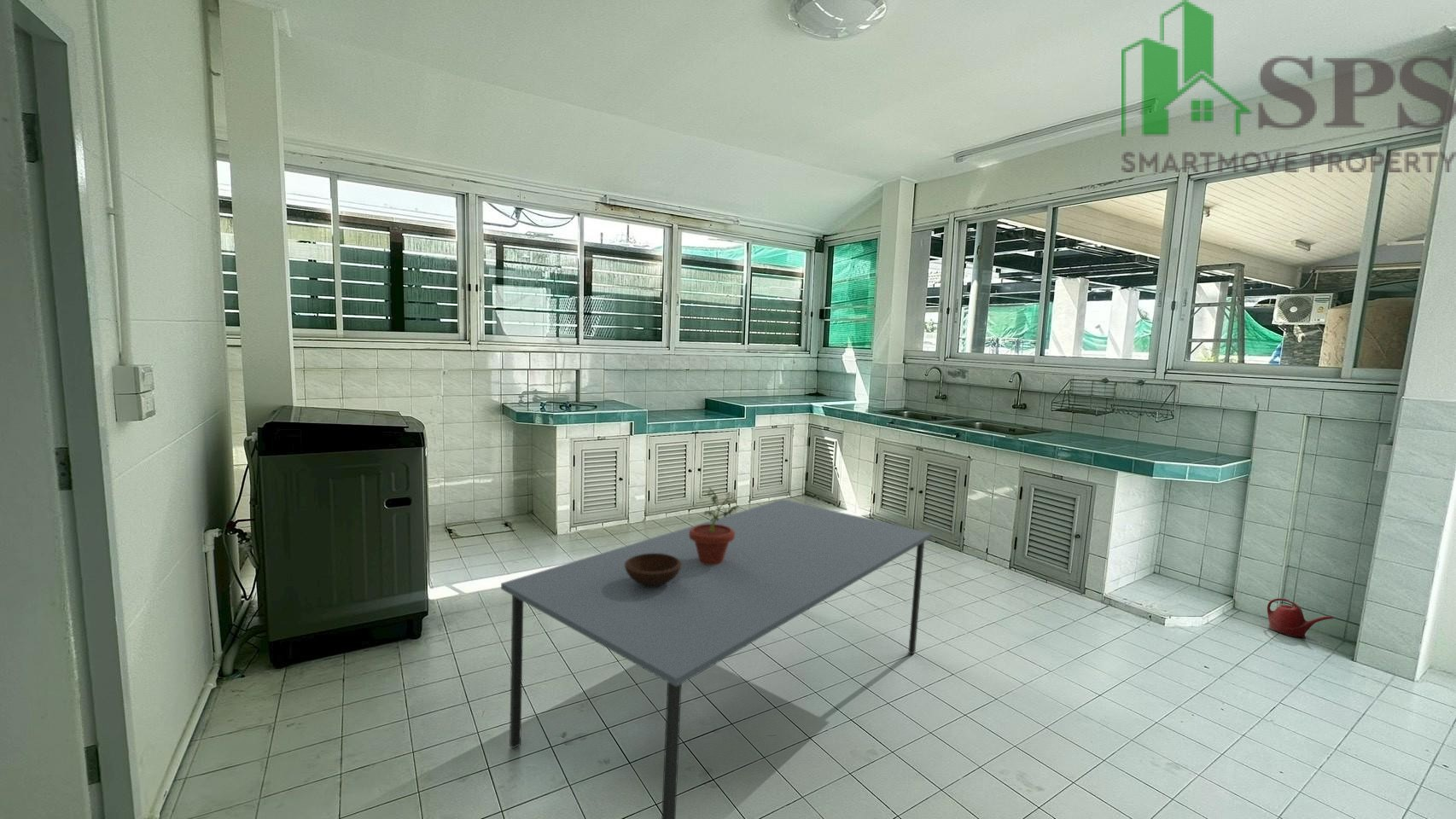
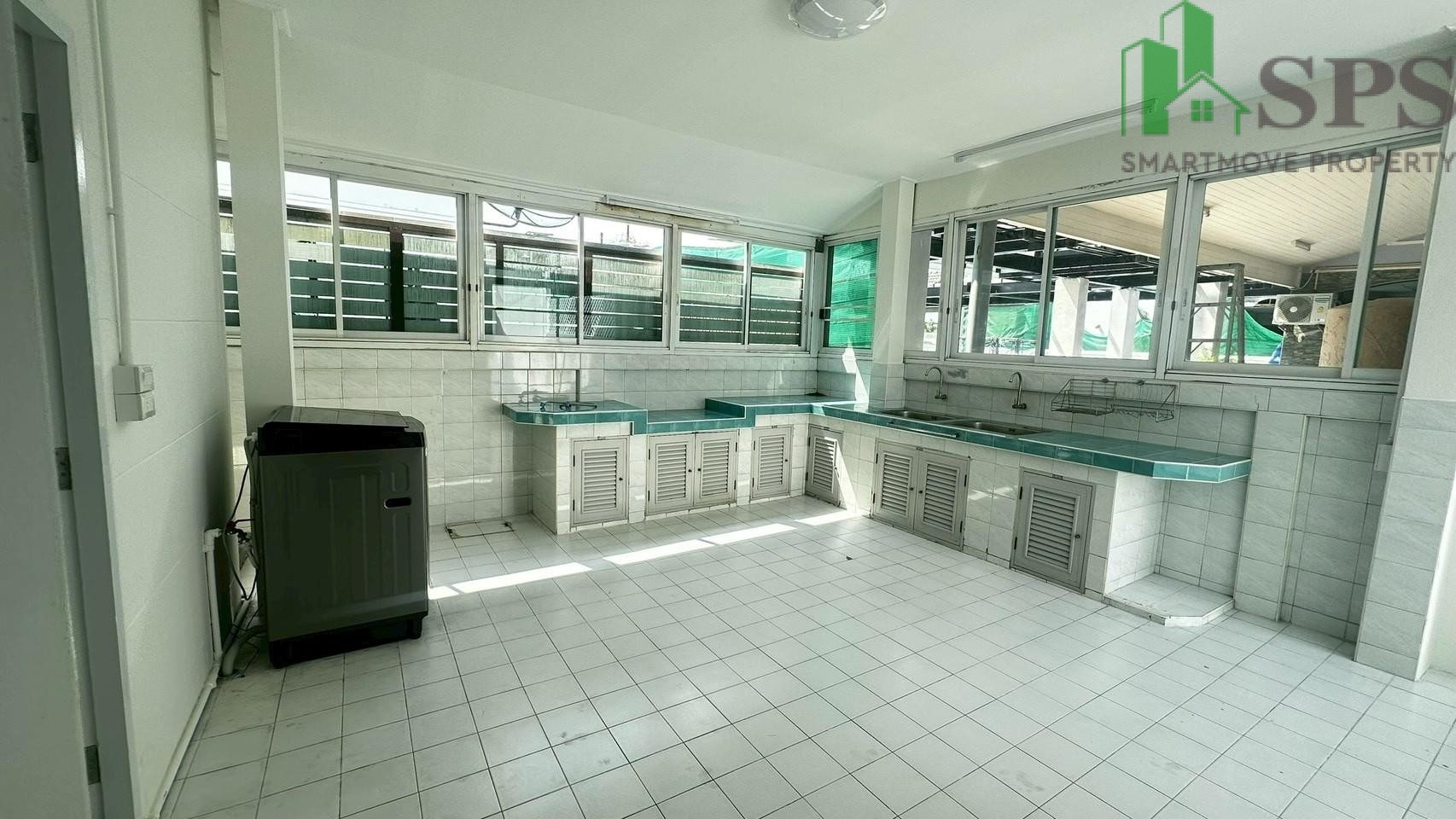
- potted plant [690,487,740,565]
- dining table [500,498,933,819]
- bowl [625,554,681,586]
- watering can [1267,597,1335,639]
